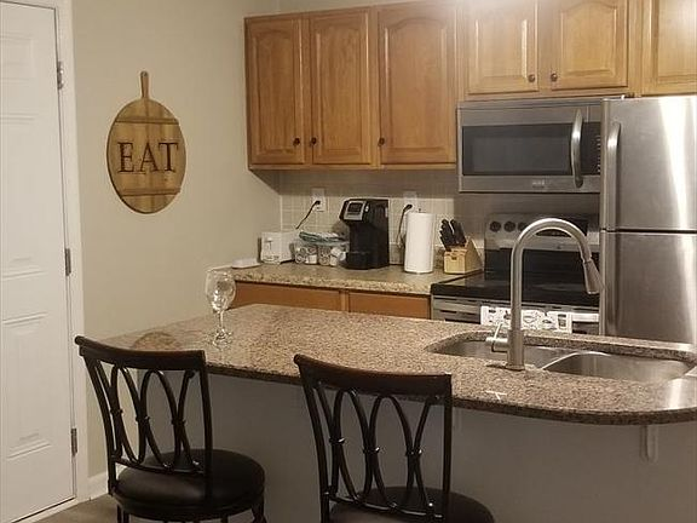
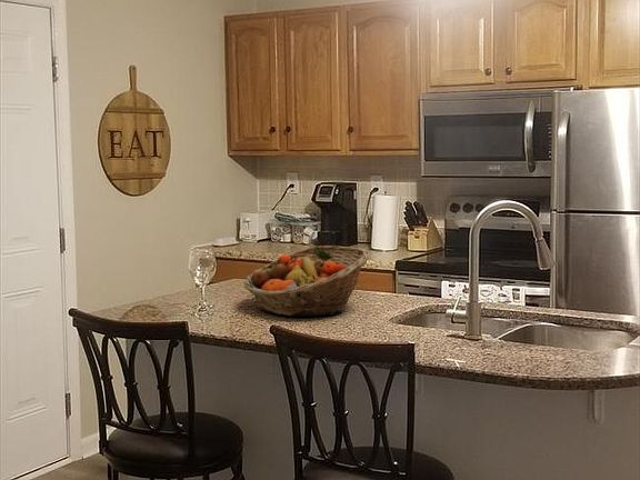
+ fruit basket [243,244,370,317]
